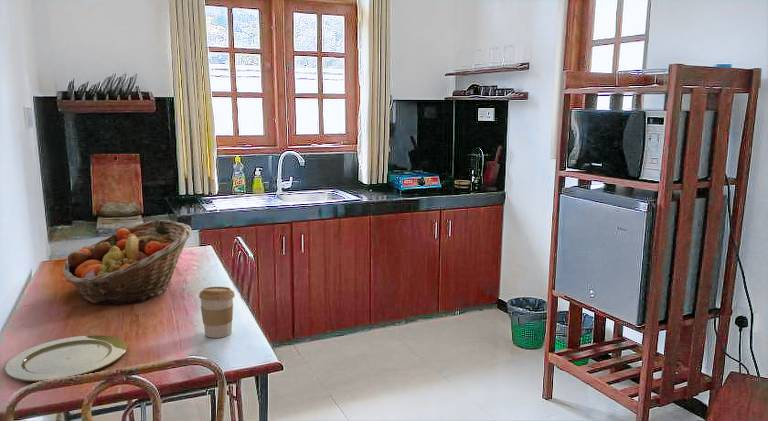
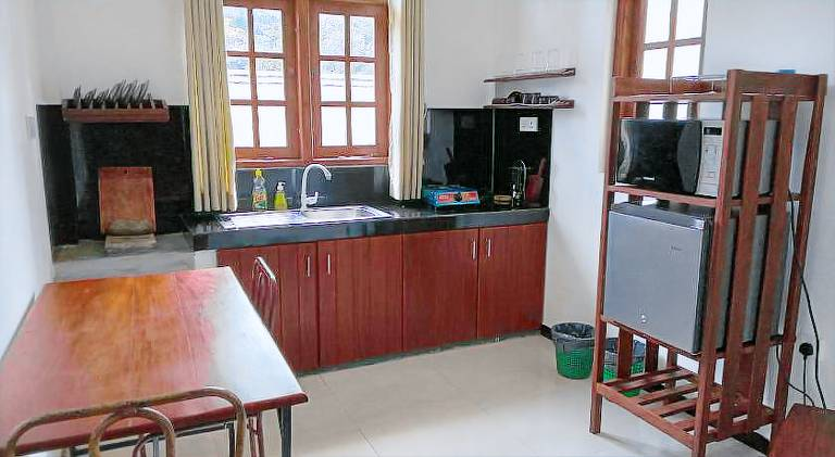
- coffee cup [198,286,236,339]
- plate [3,334,128,383]
- fruit basket [61,219,193,305]
